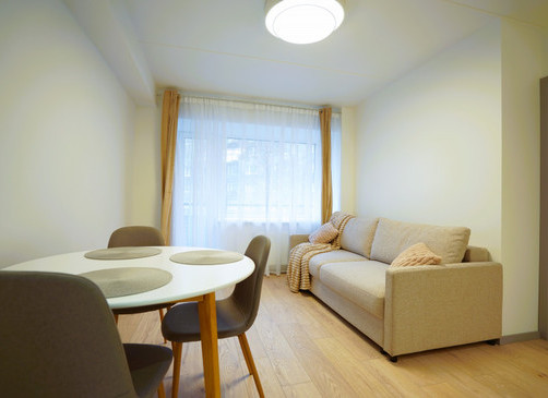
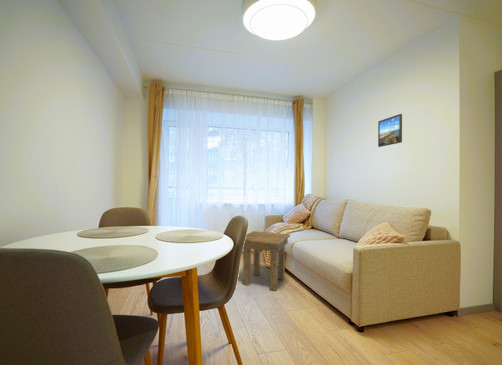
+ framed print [377,113,403,148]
+ side table [242,230,291,292]
